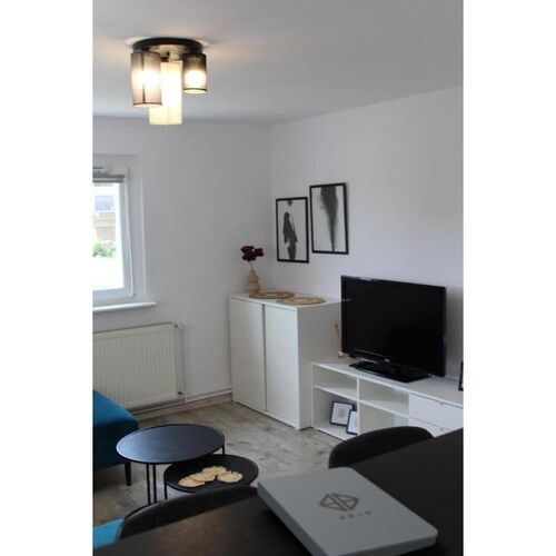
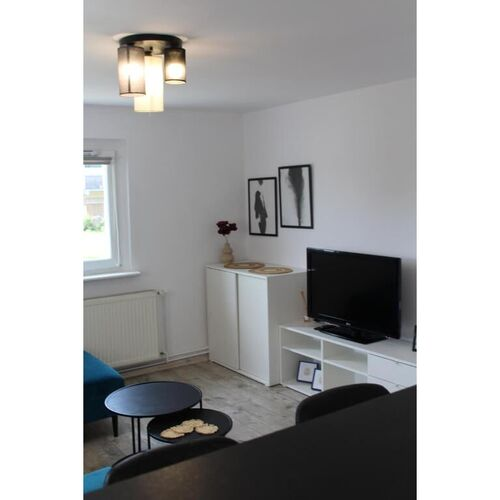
- notepad [256,466,439,556]
